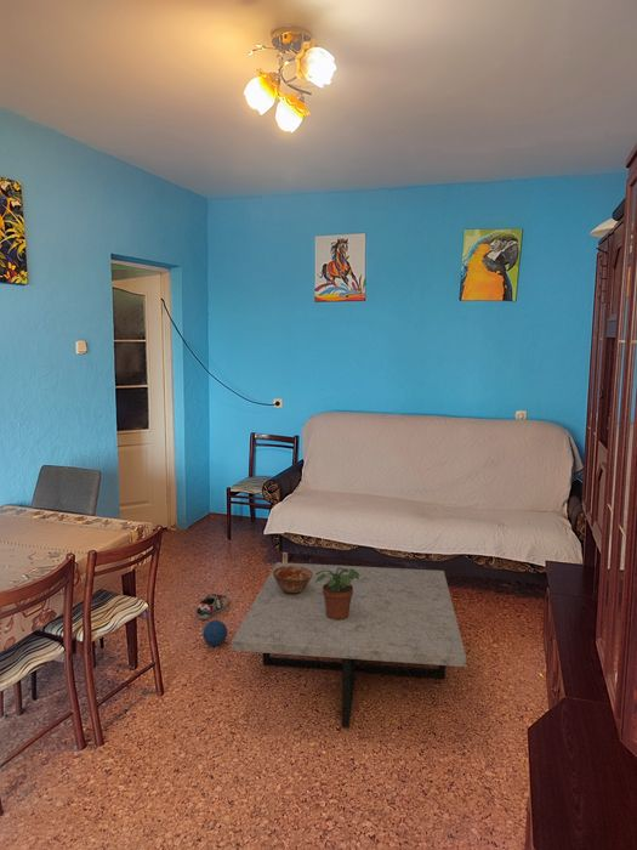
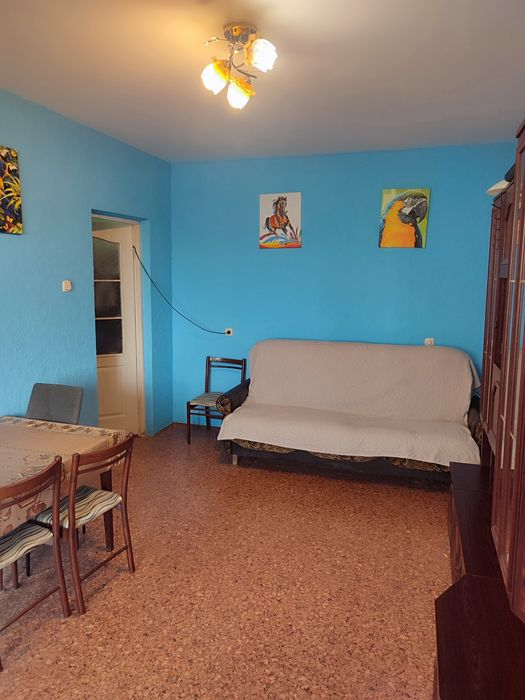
- potted plant [315,567,360,620]
- ball [201,619,228,647]
- coffee table [231,561,467,729]
- shoe [195,593,231,620]
- ceramic bowl [273,566,313,595]
